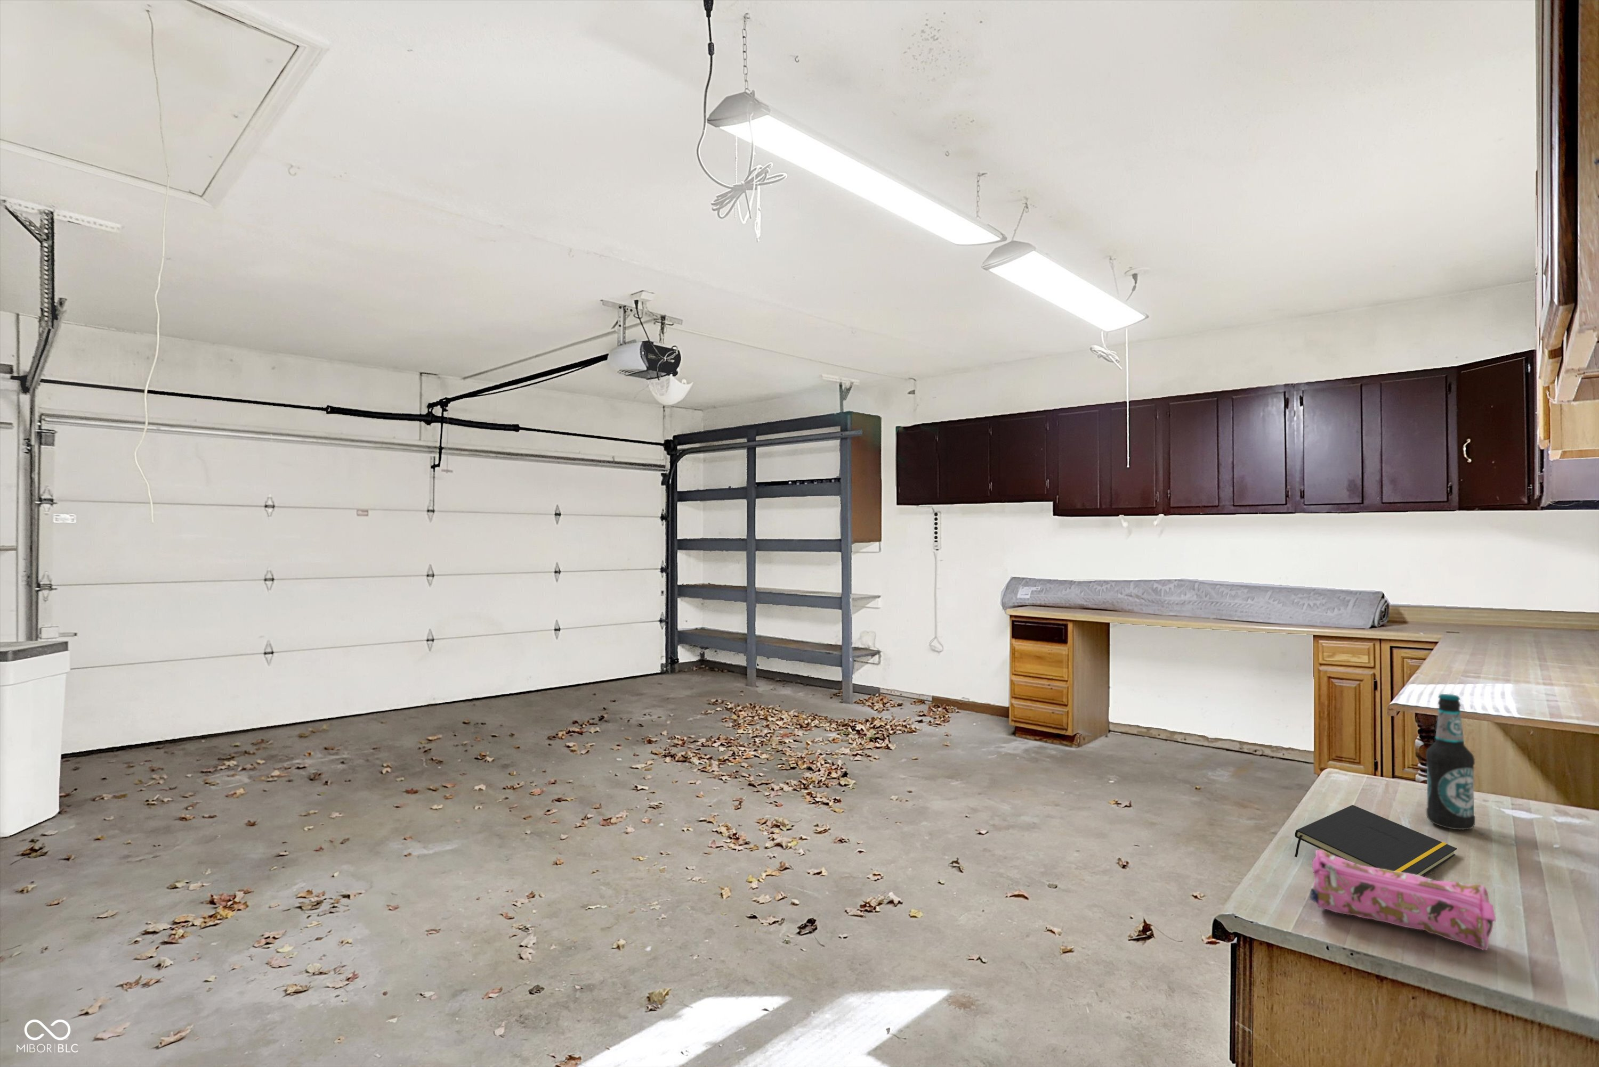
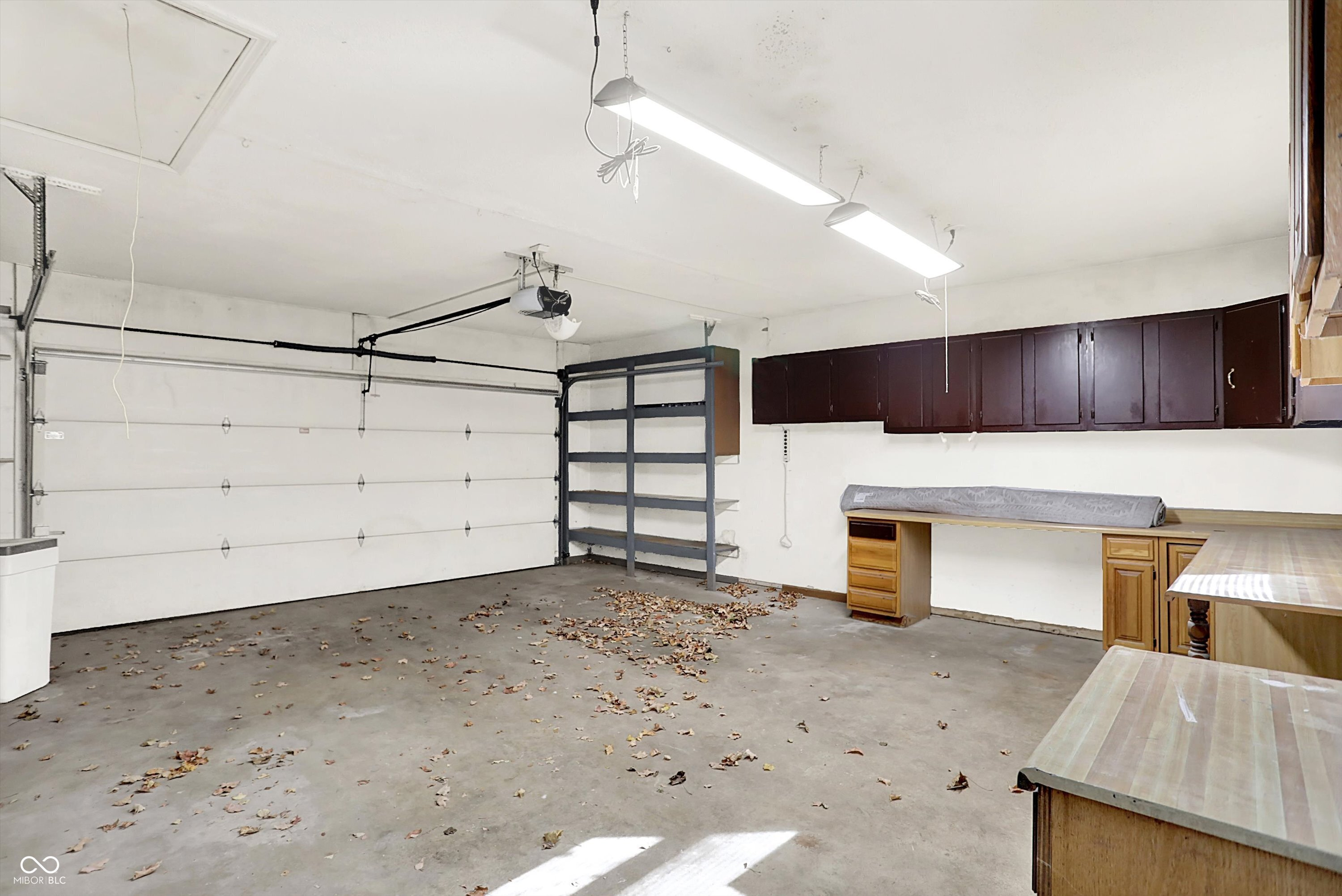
- notepad [1294,805,1457,876]
- pencil case [1309,849,1497,951]
- bottle [1425,693,1476,830]
